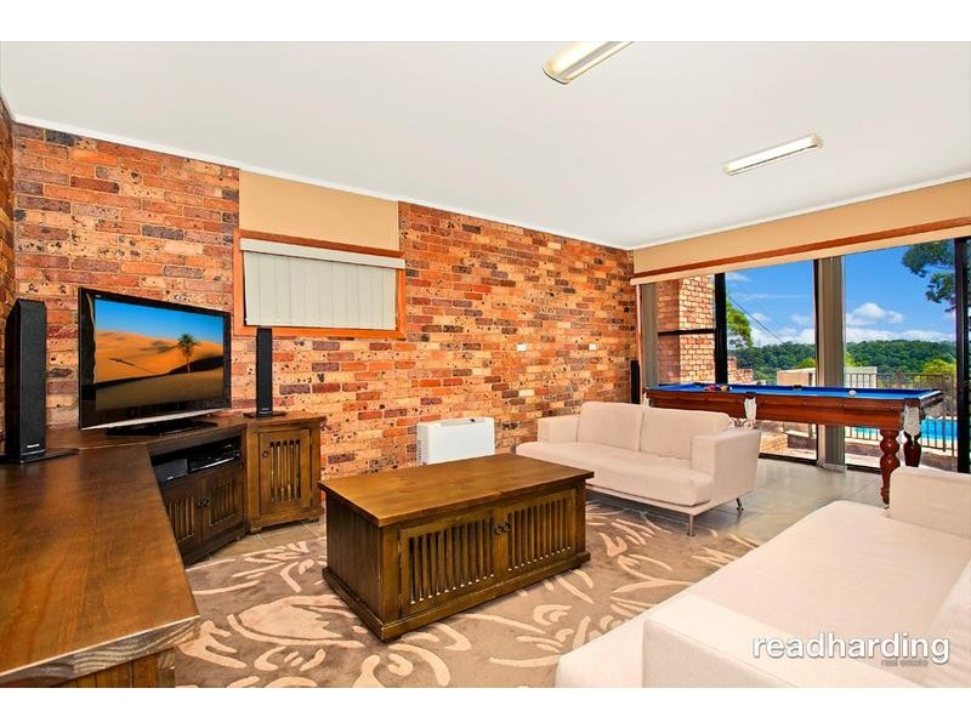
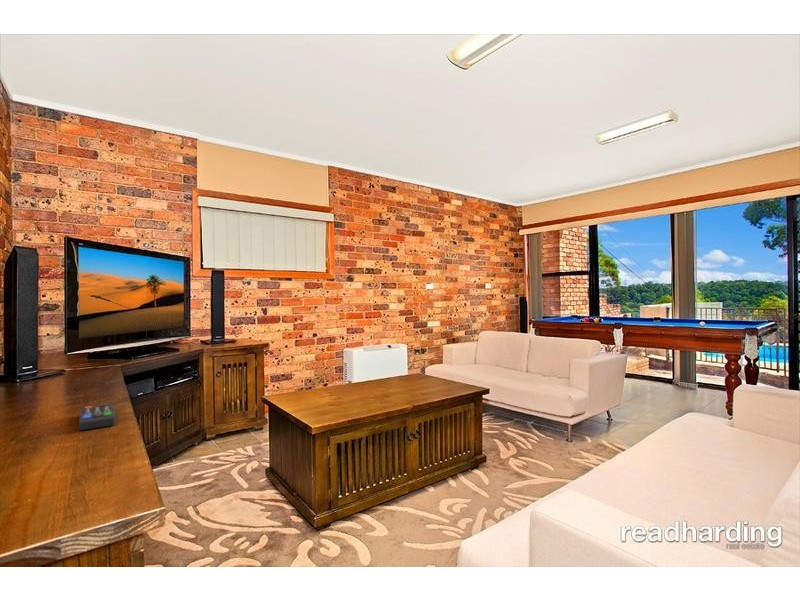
+ remote control [78,403,117,431]
